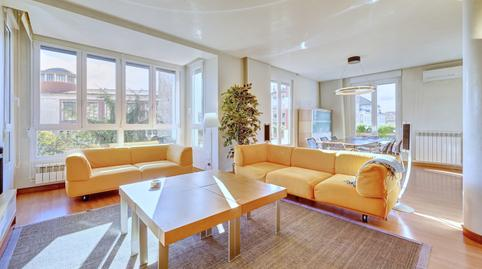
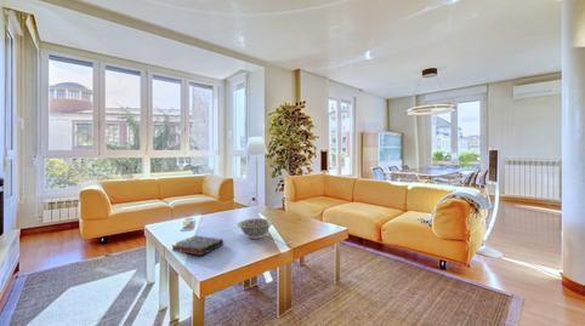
+ book [170,234,225,257]
+ decorative bowl [235,217,274,240]
